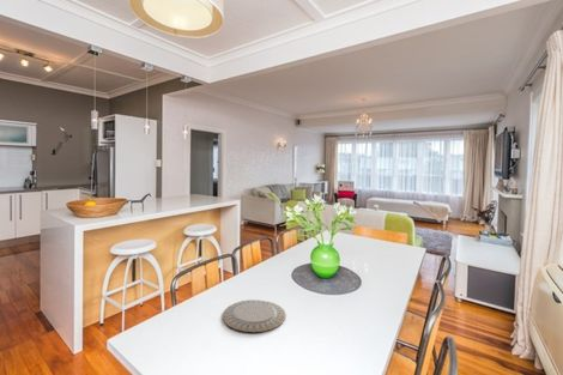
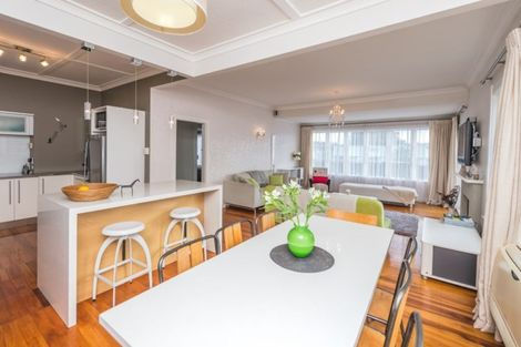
- chinaware [222,298,287,333]
